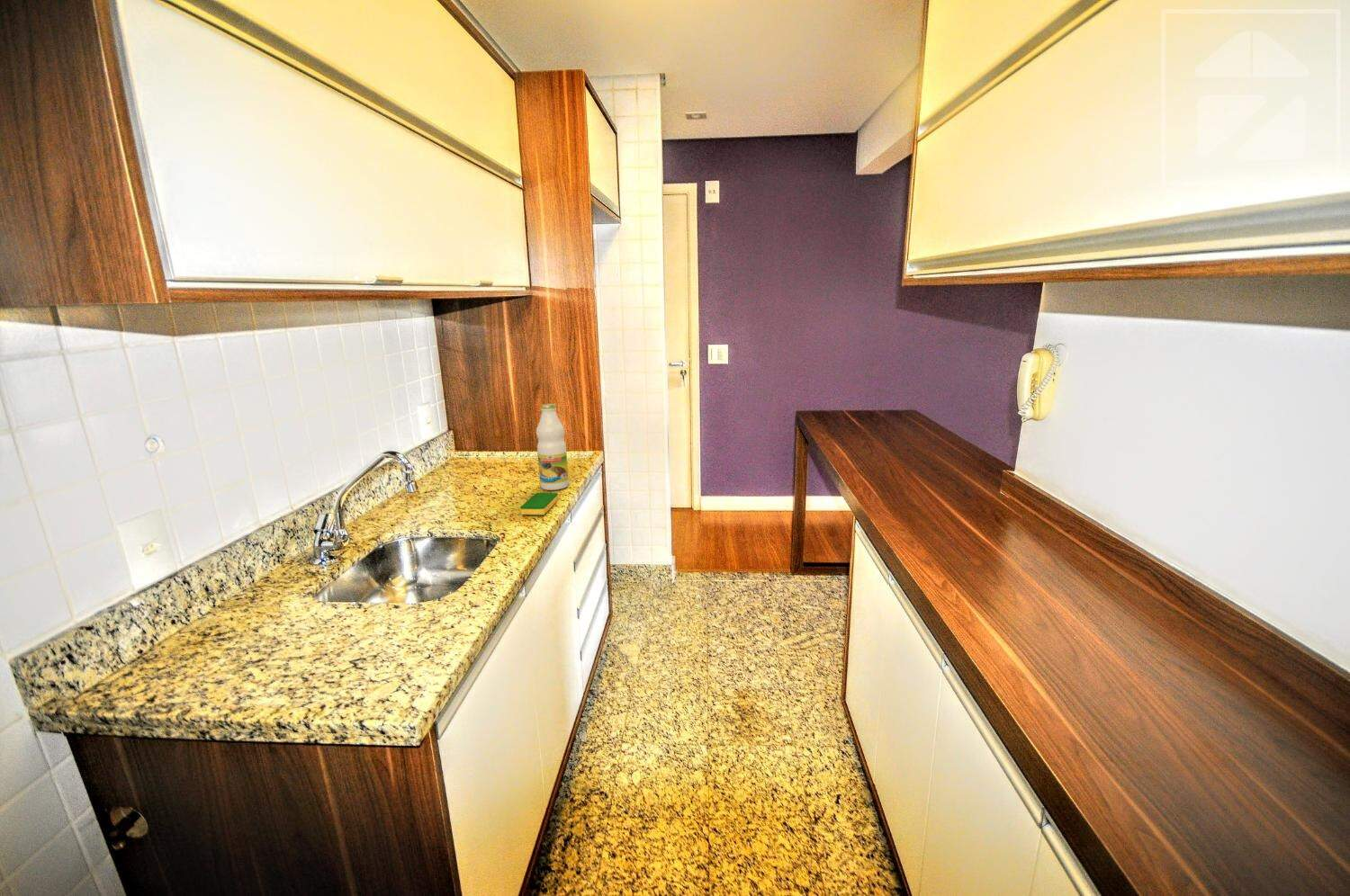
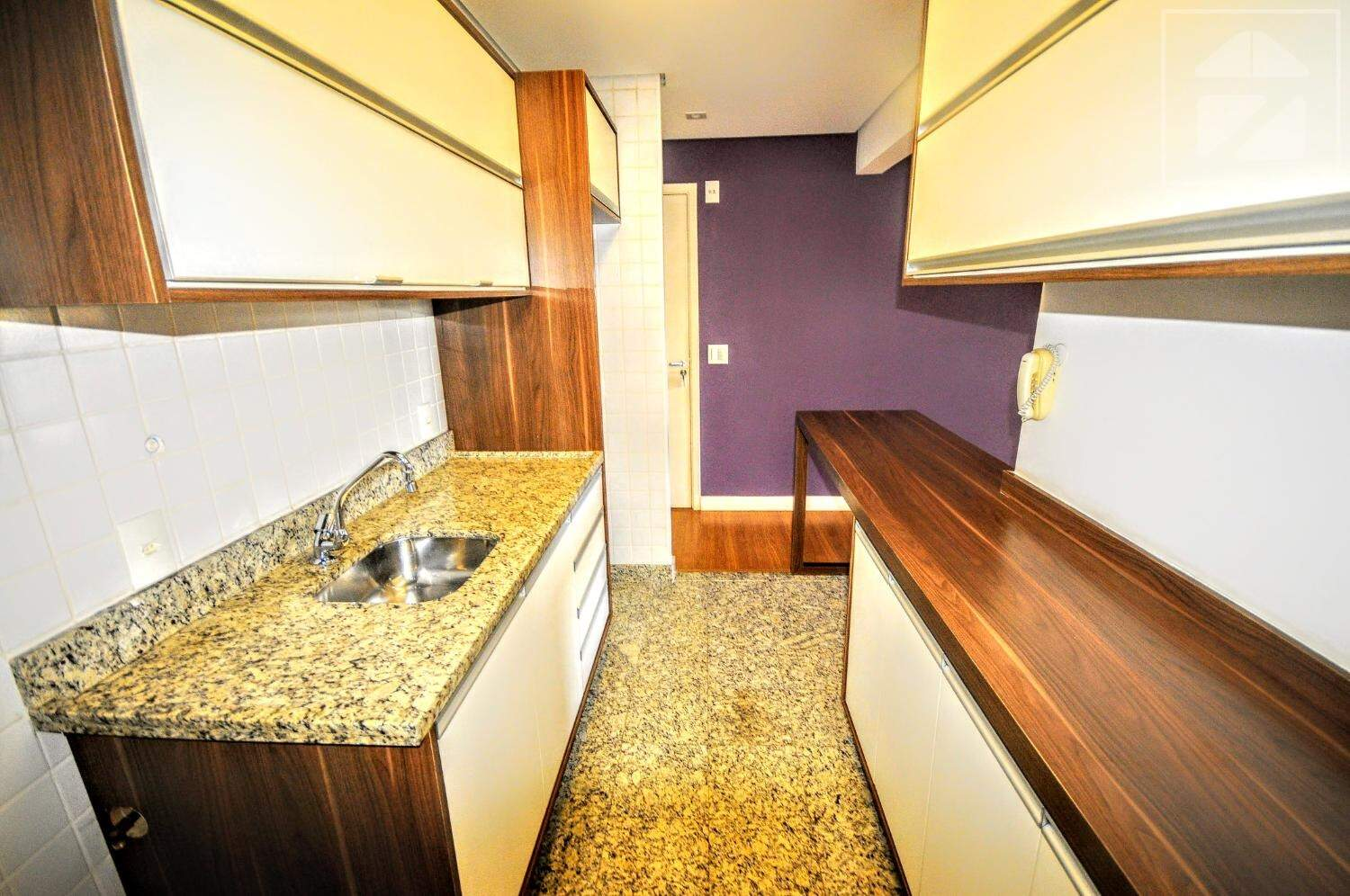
- bottle [536,403,570,491]
- dish sponge [519,492,559,515]
